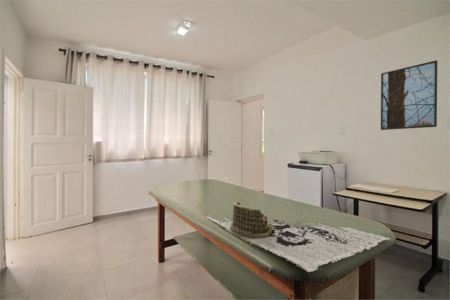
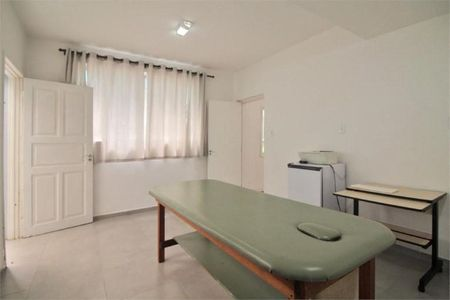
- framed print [380,59,438,131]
- architectural model [206,201,391,273]
